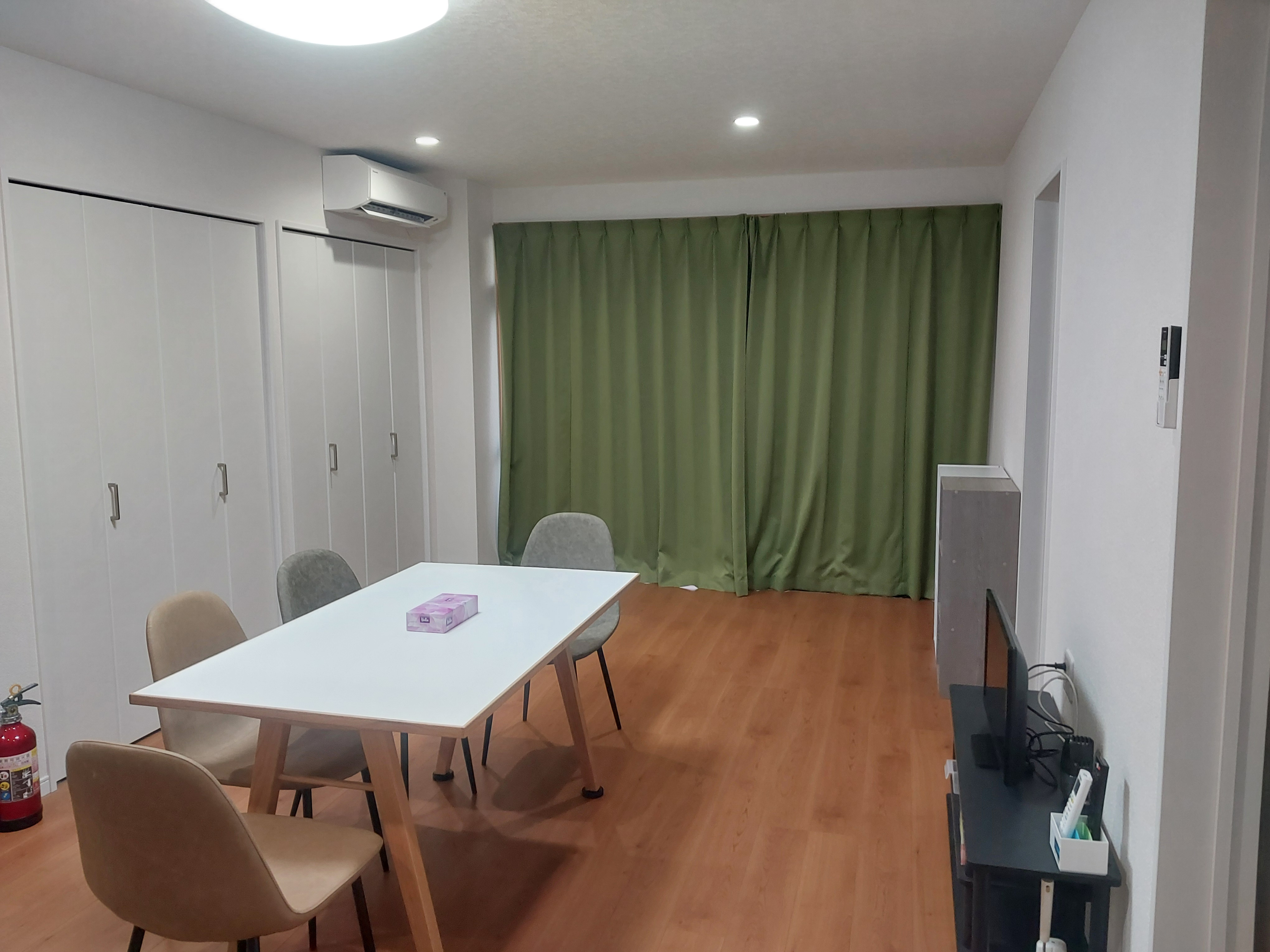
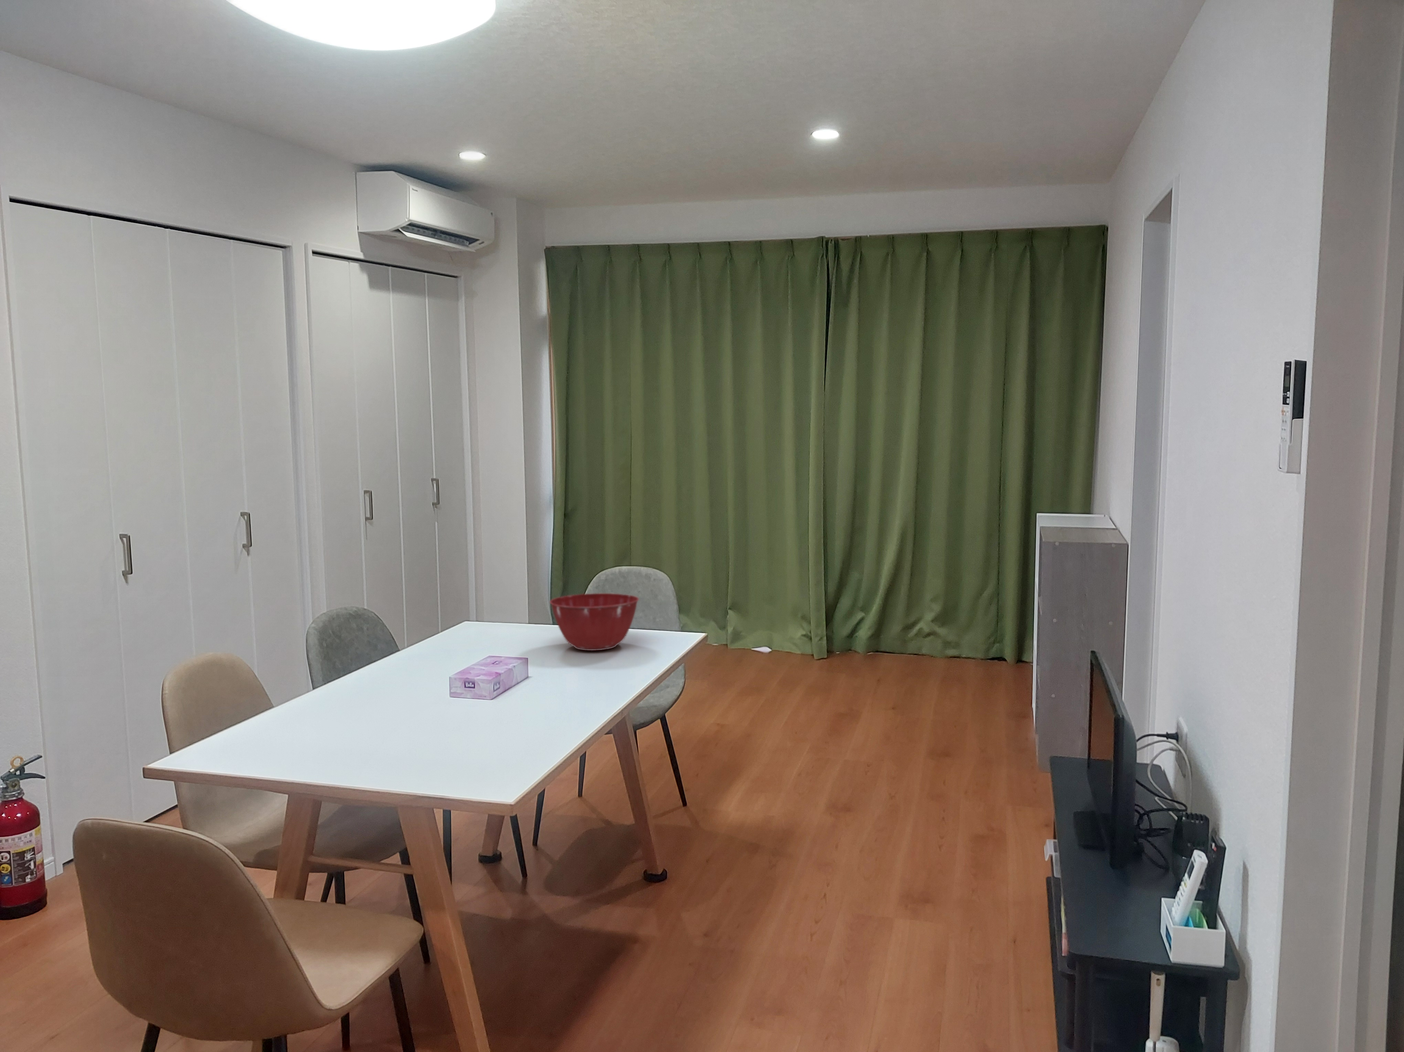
+ mixing bowl [549,593,639,651]
